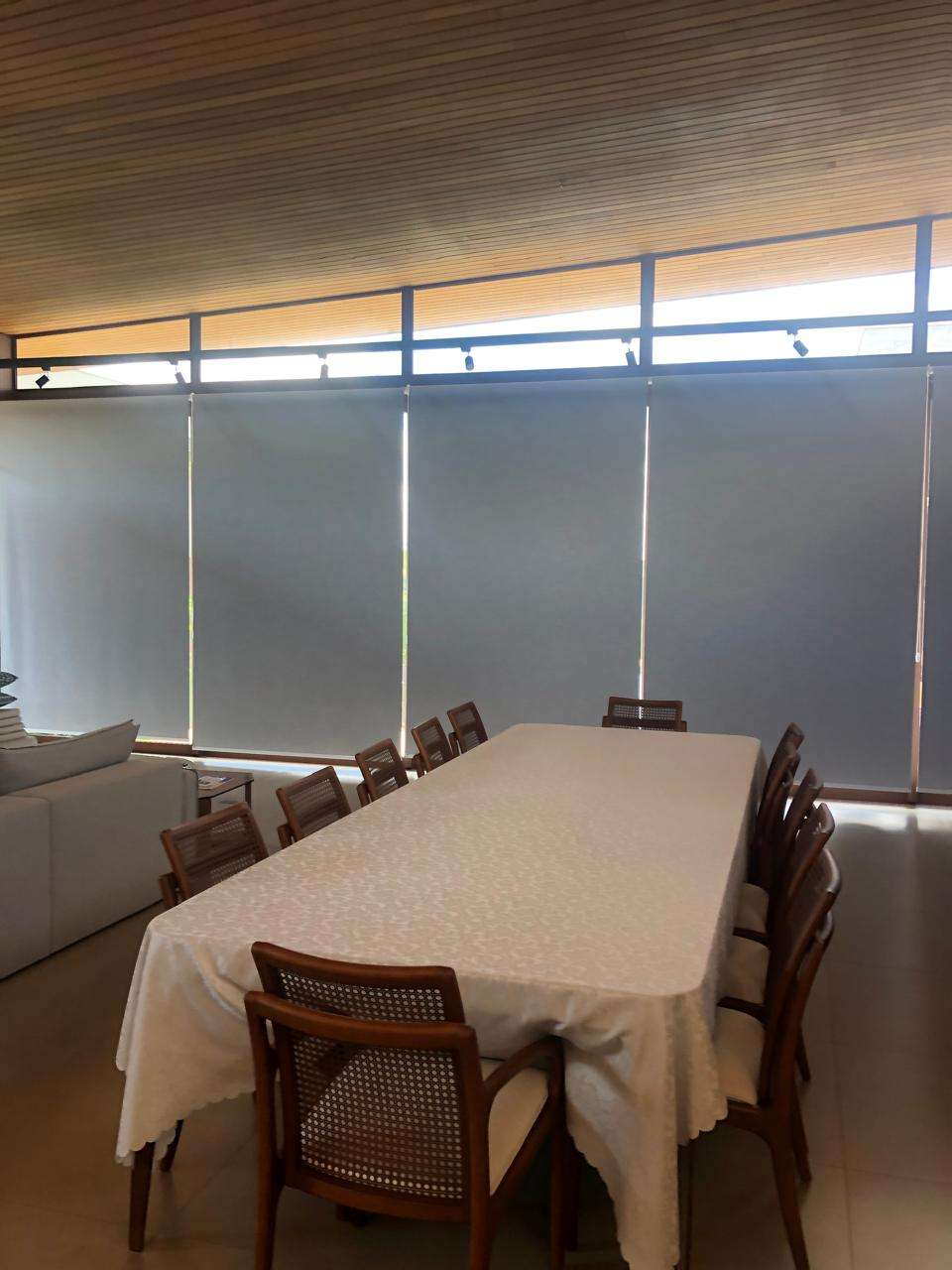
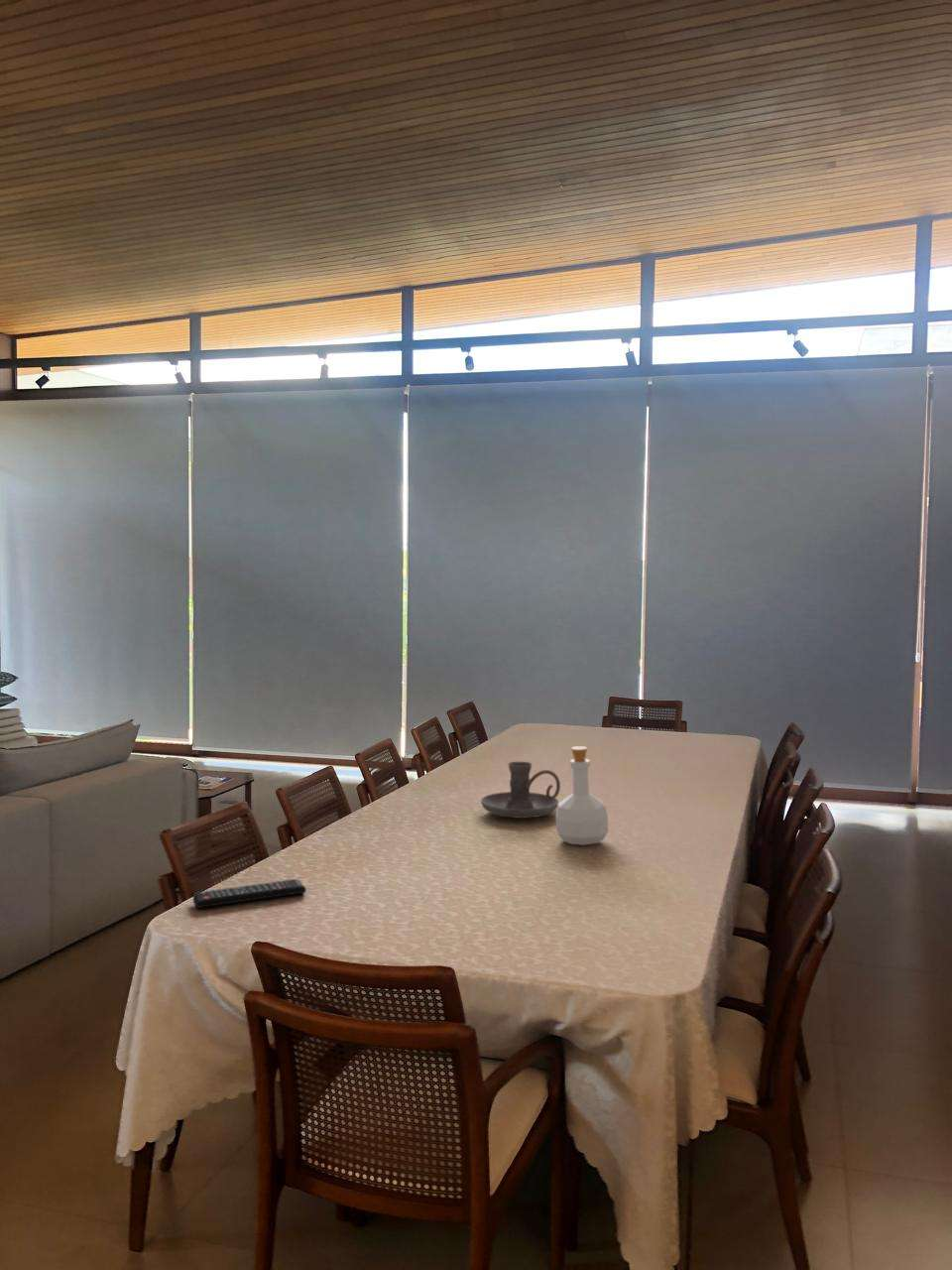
+ candle holder [480,760,561,820]
+ remote control [192,878,307,909]
+ bottle [555,745,609,846]
